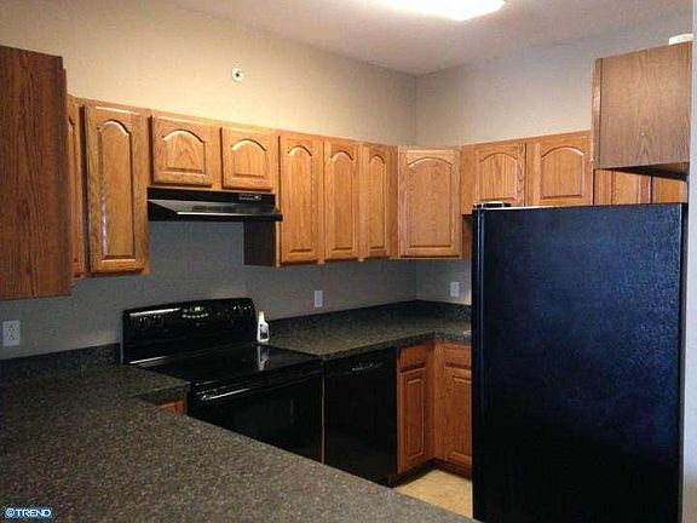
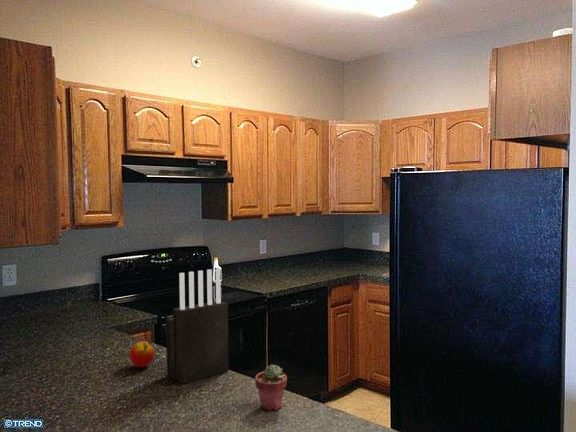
+ potted succulent [254,364,288,411]
+ apple [129,341,156,368]
+ knife block [165,268,230,385]
